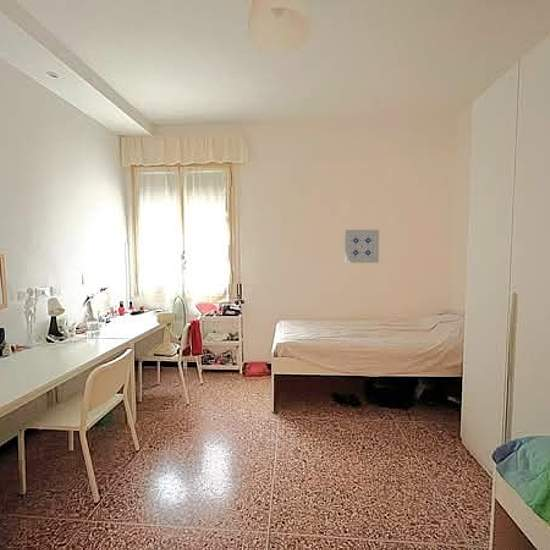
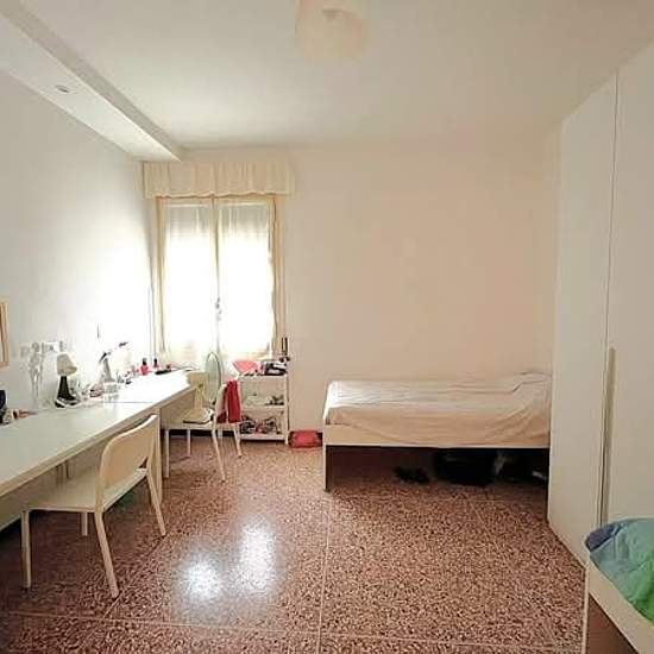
- wall art [344,229,380,264]
